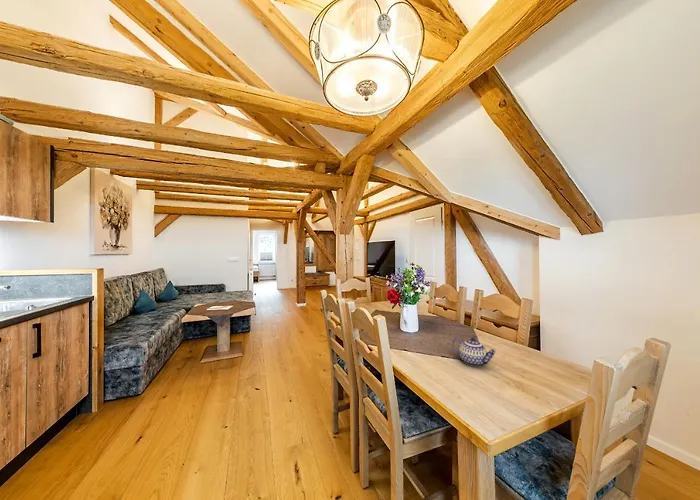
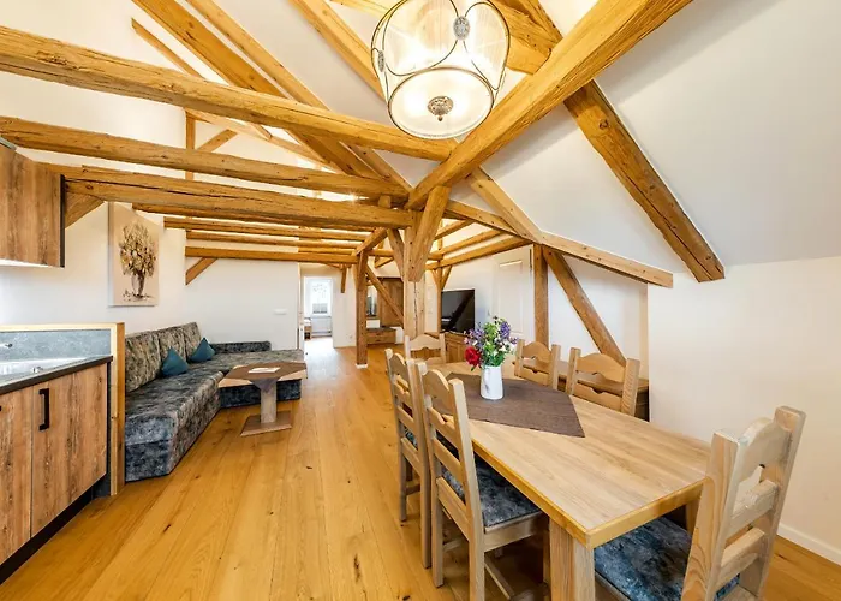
- teapot [451,336,497,367]
